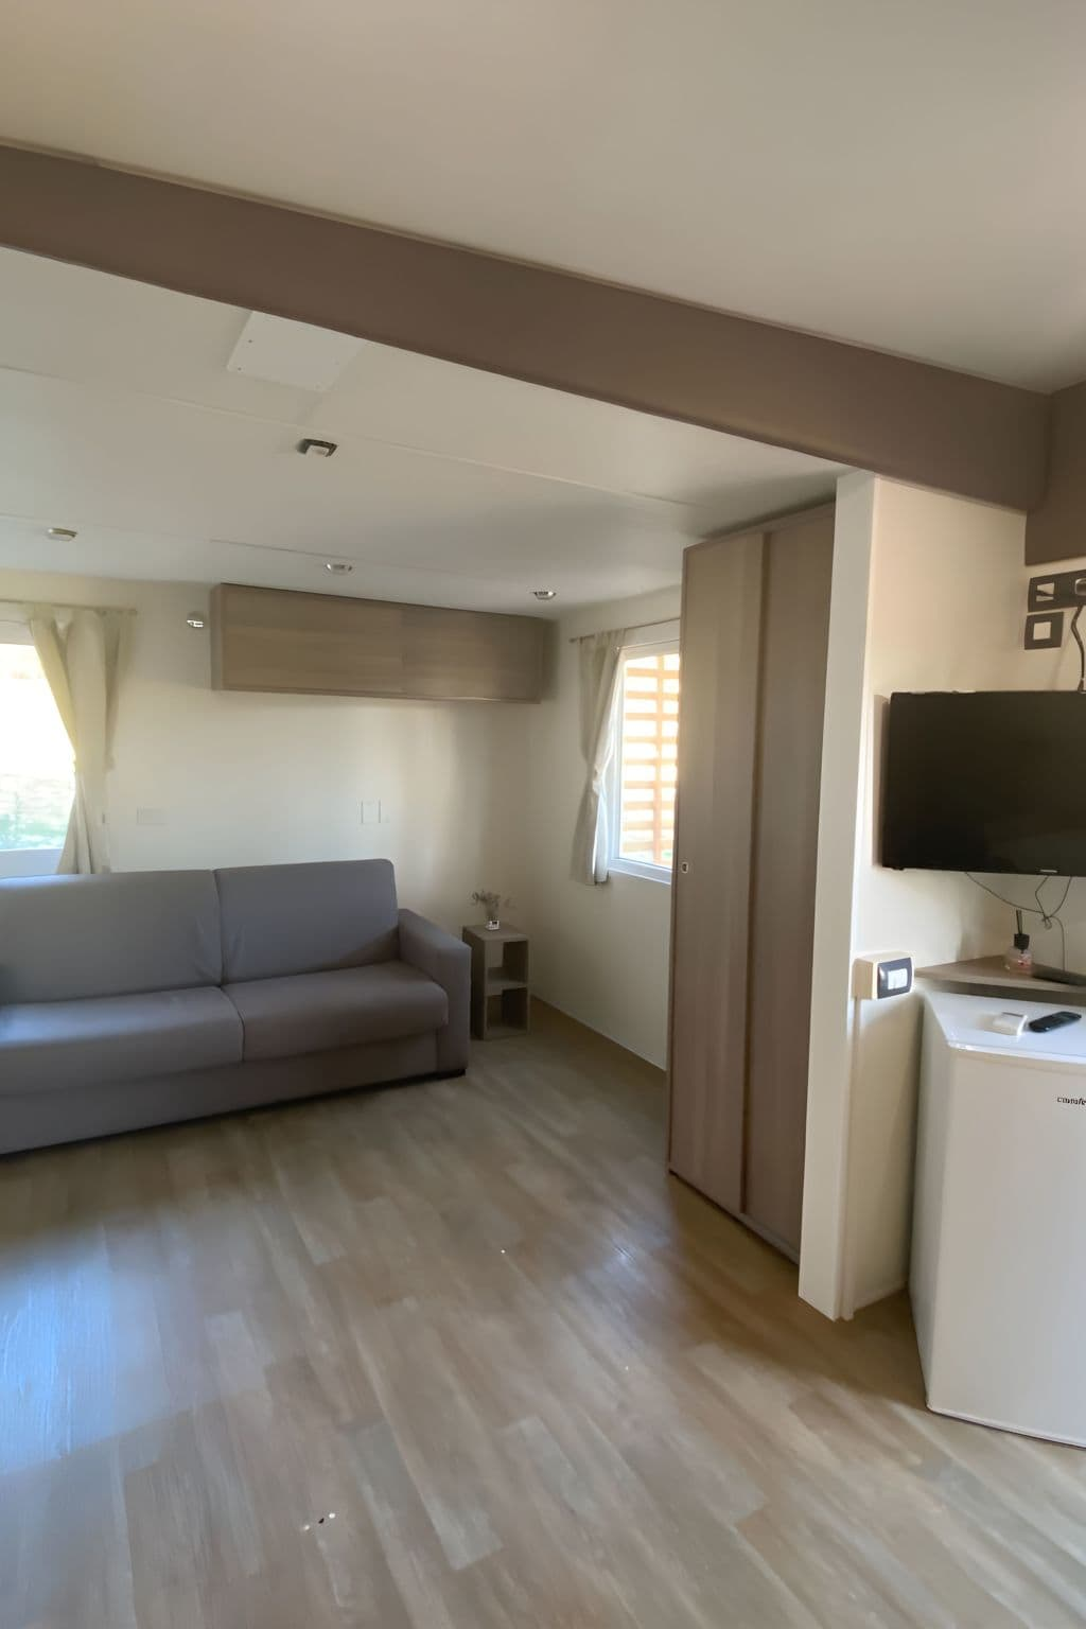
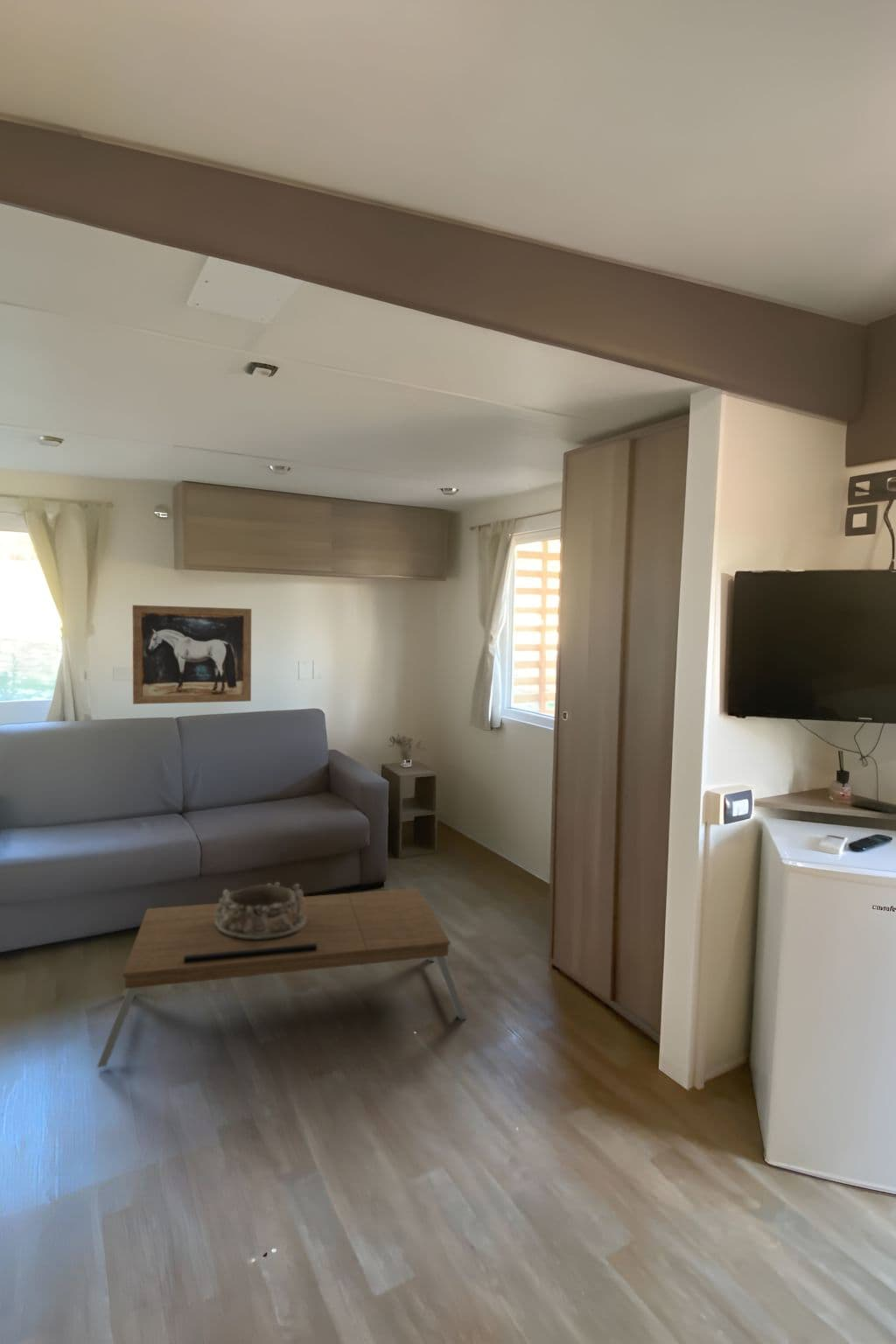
+ wall art [131,605,252,705]
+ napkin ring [214,881,306,940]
+ coffee table [96,887,467,1068]
